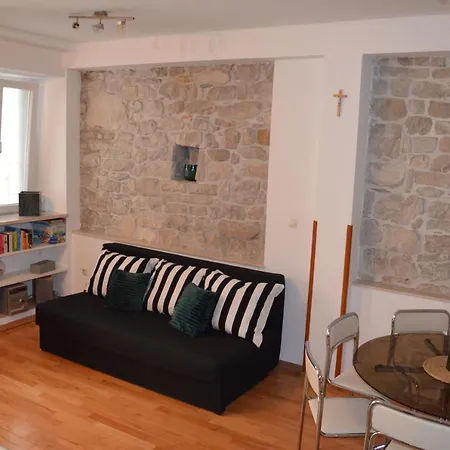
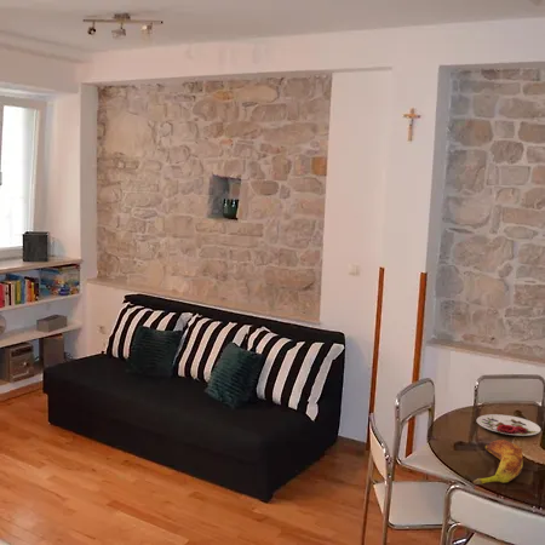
+ banana [471,438,523,486]
+ plate [476,413,543,436]
